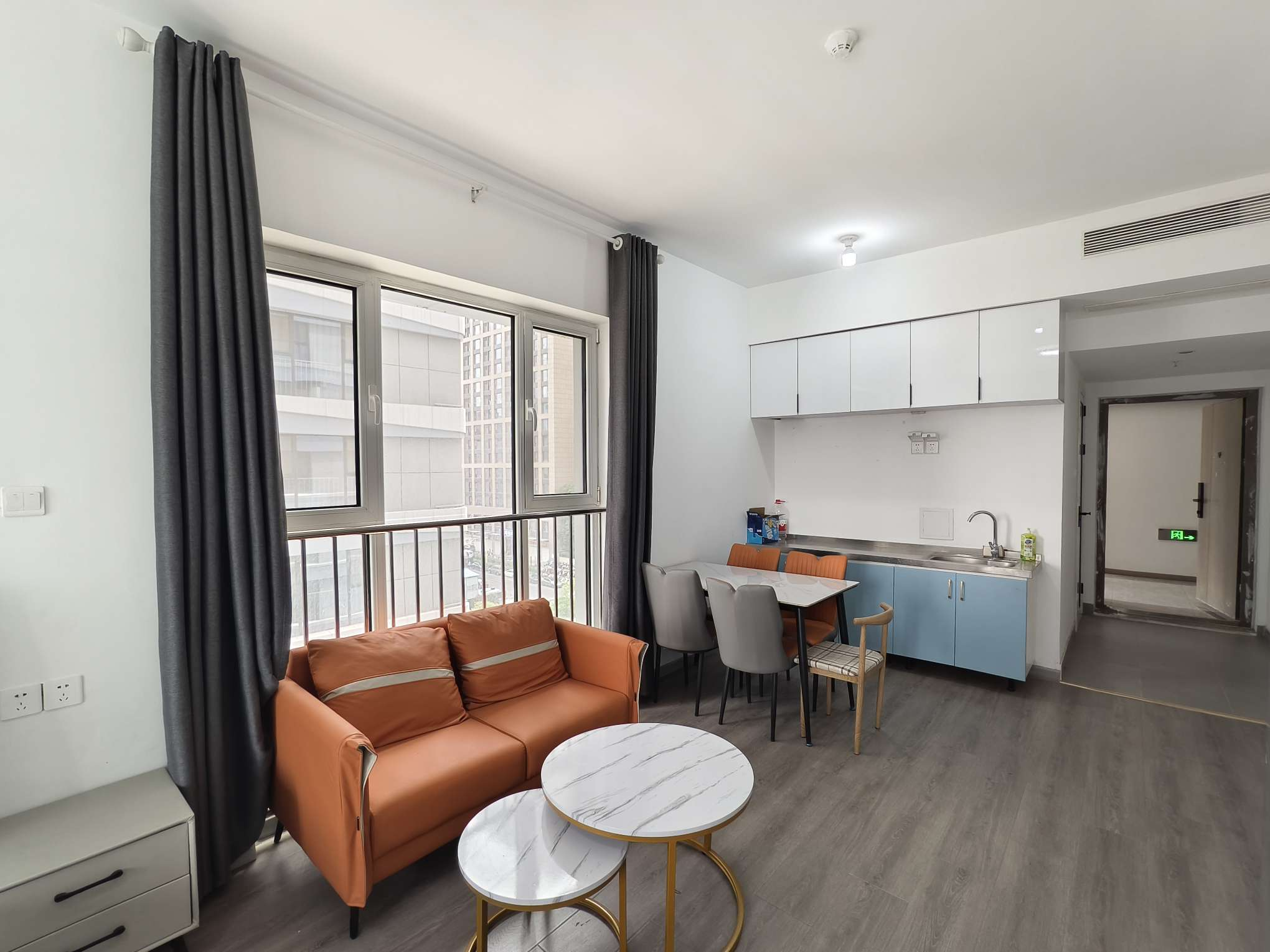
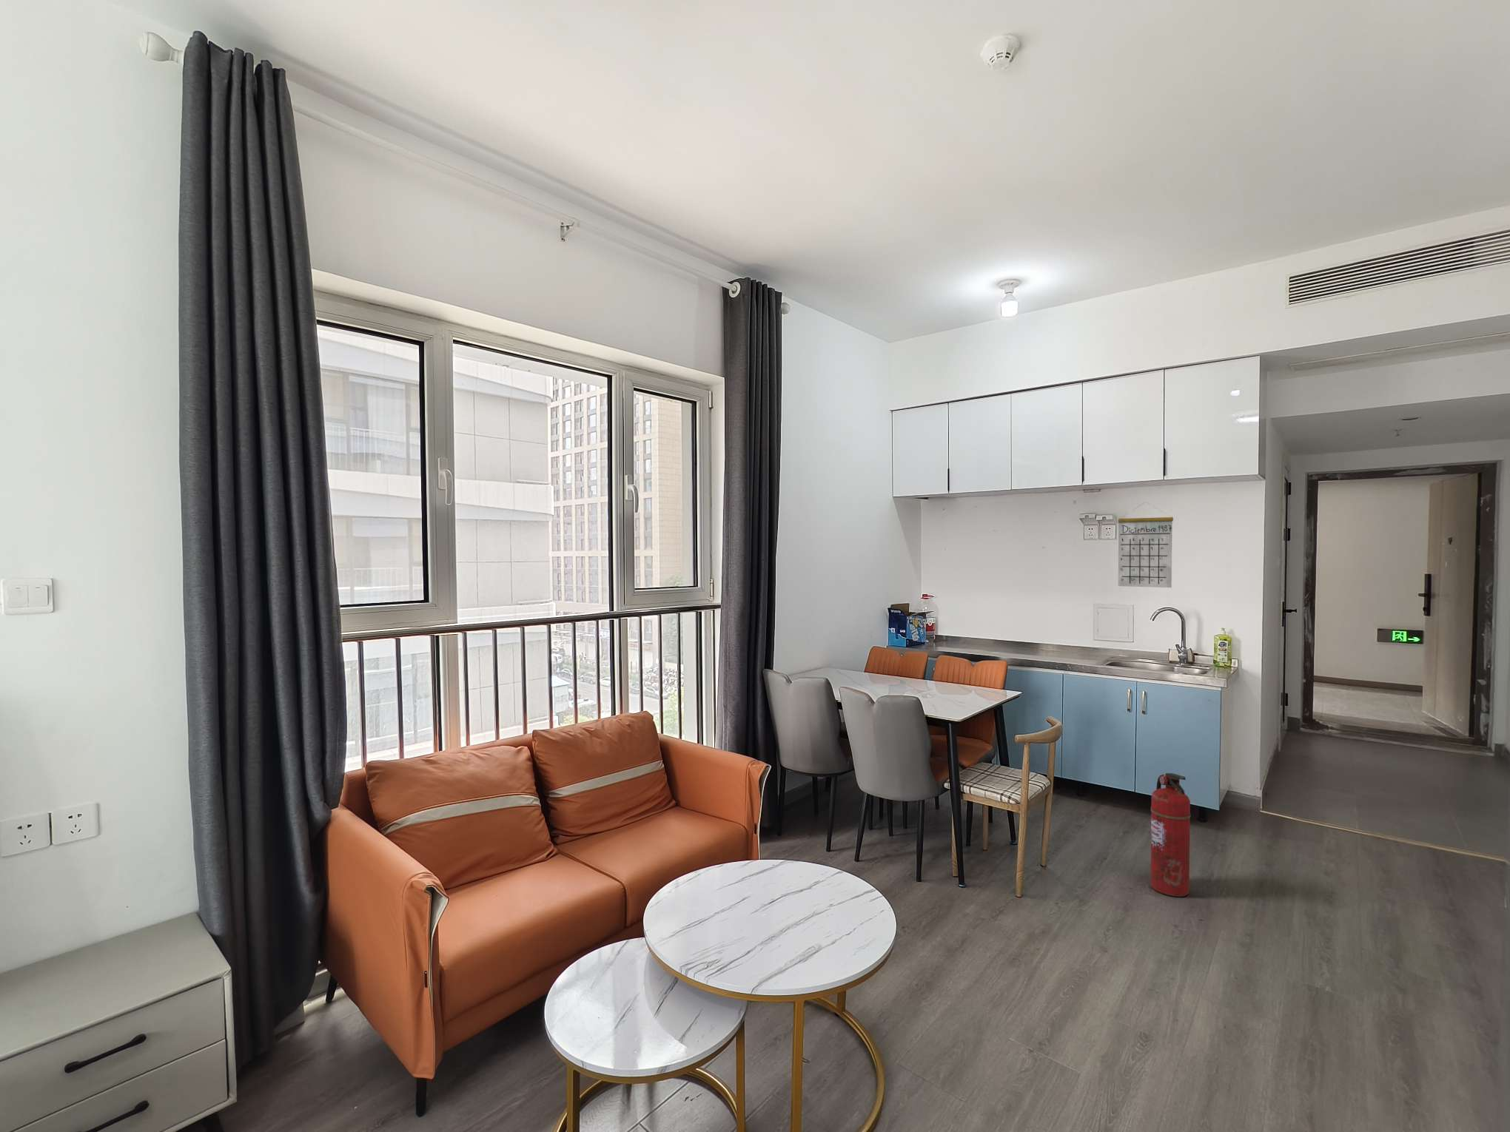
+ fire extinguisher [1150,773,1191,898]
+ calendar [1118,502,1174,589]
